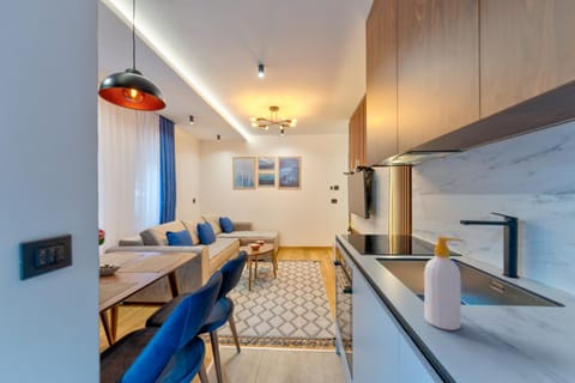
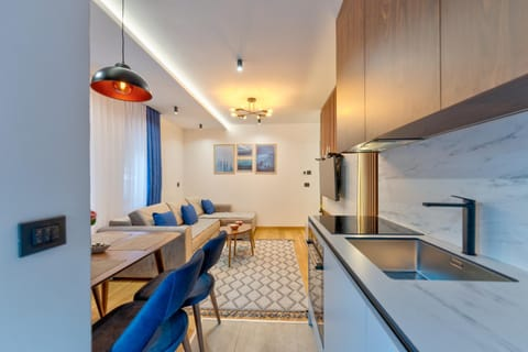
- soap bottle [423,236,465,332]
